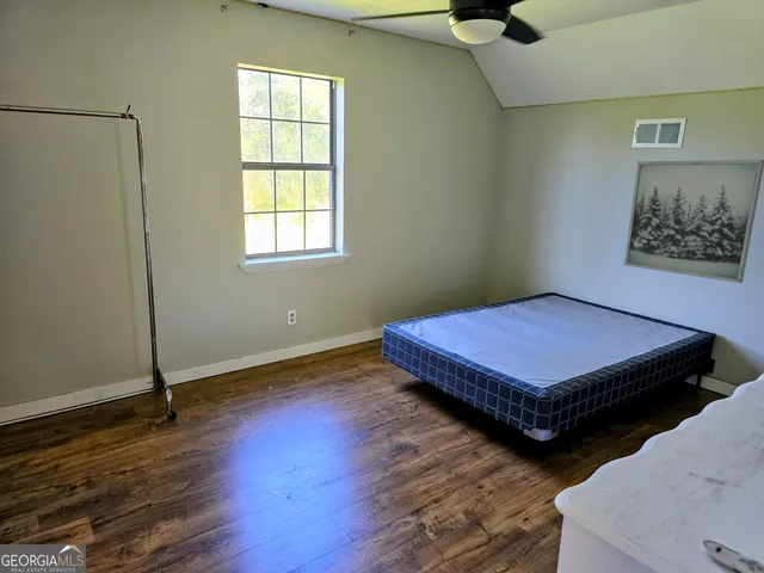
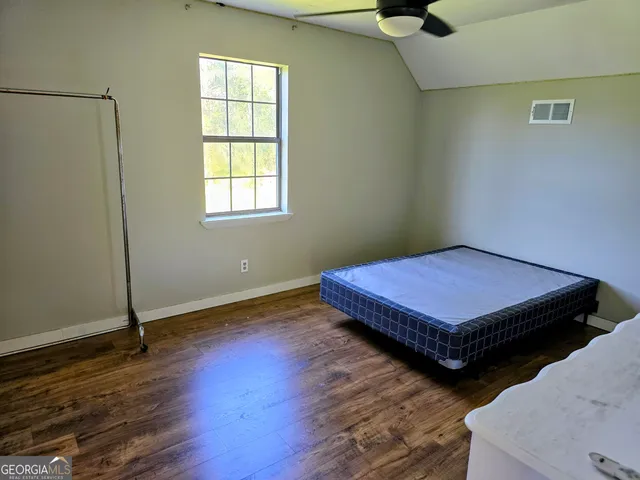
- wall art [623,159,764,284]
